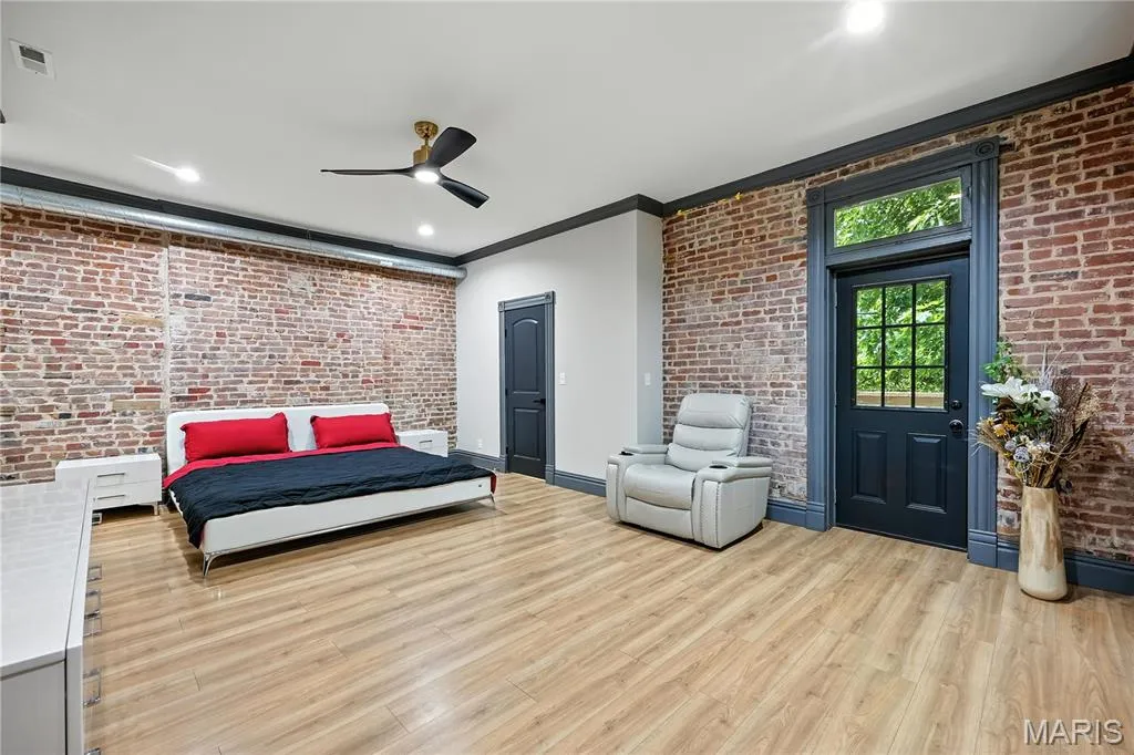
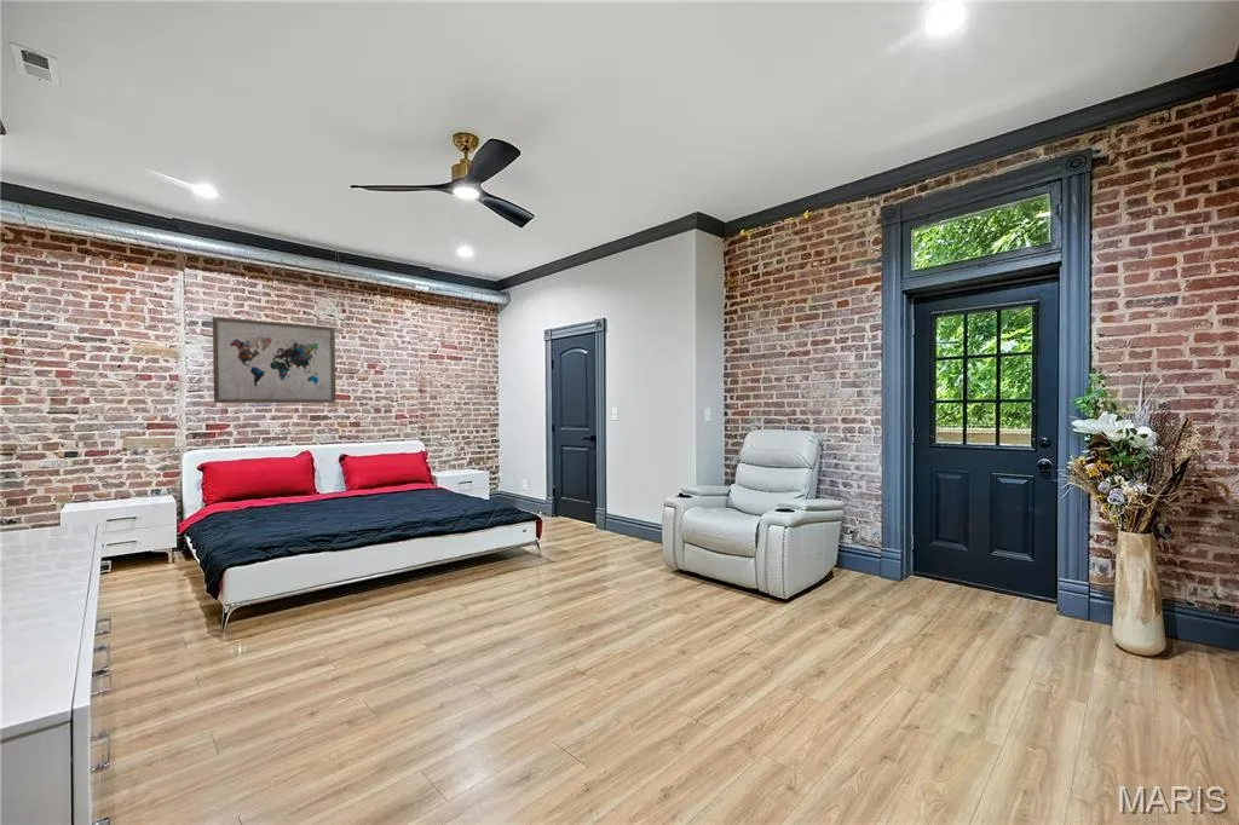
+ wall art [212,316,336,404]
